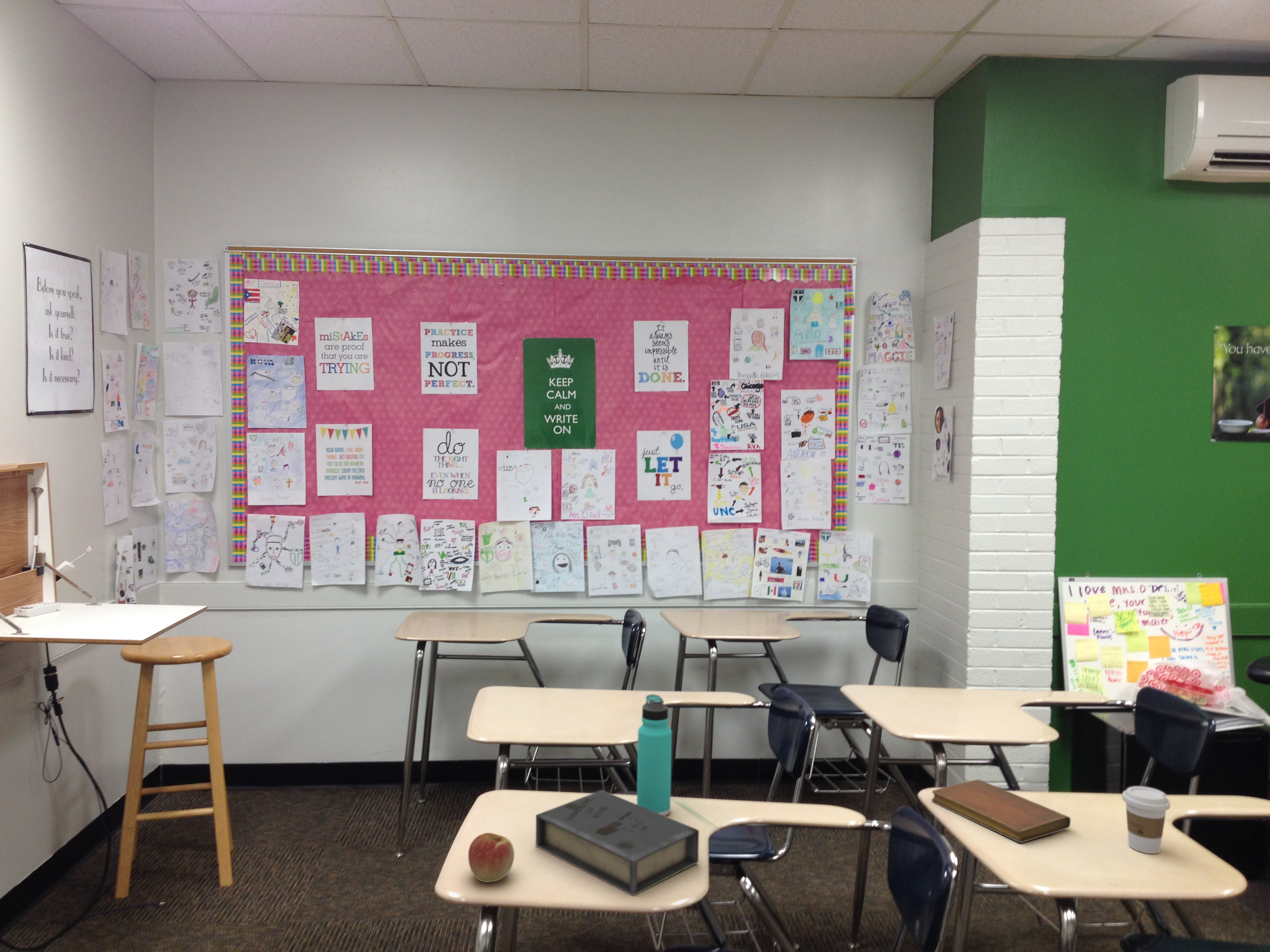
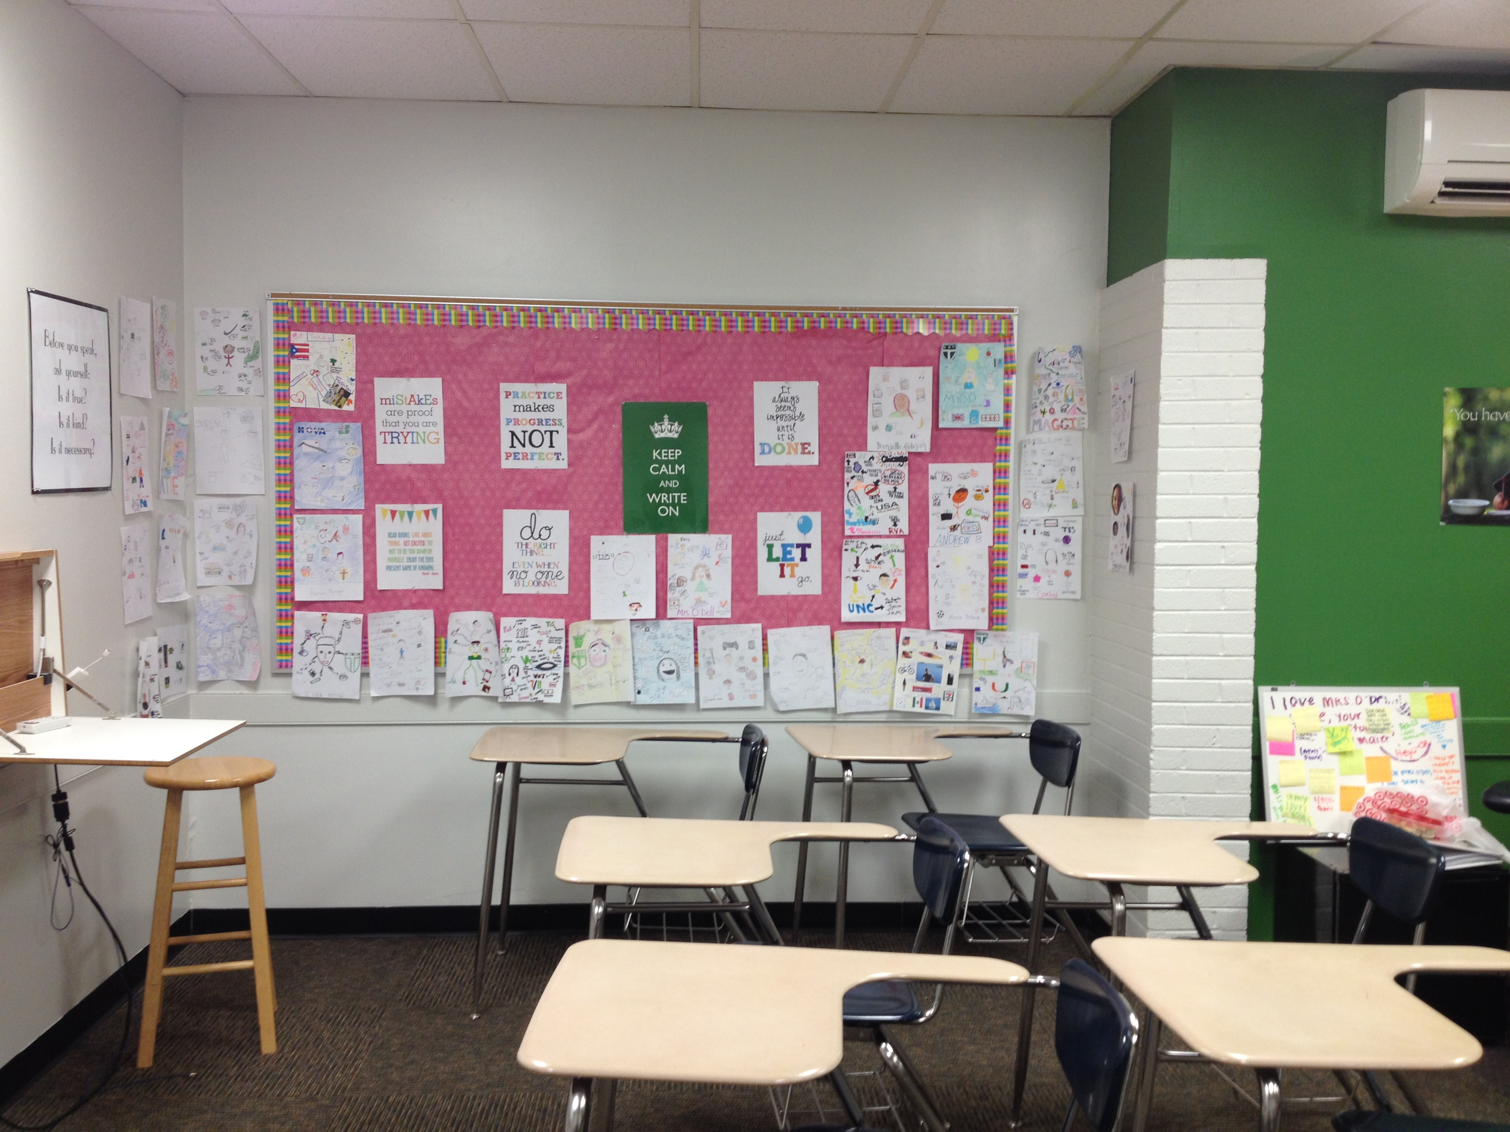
- thermos bottle [637,694,672,816]
- apple [468,832,515,882]
- book [535,789,699,896]
- notebook [931,779,1071,843]
- coffee cup [1122,786,1171,854]
